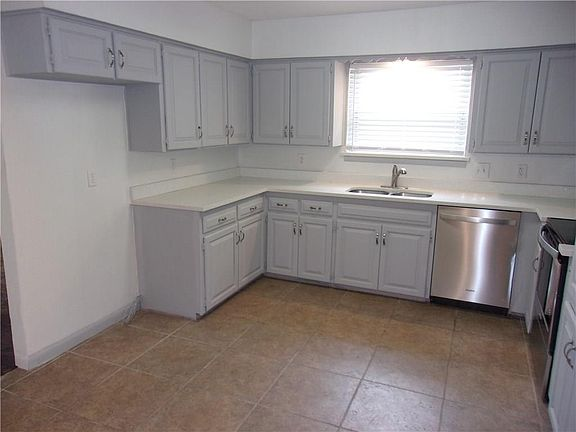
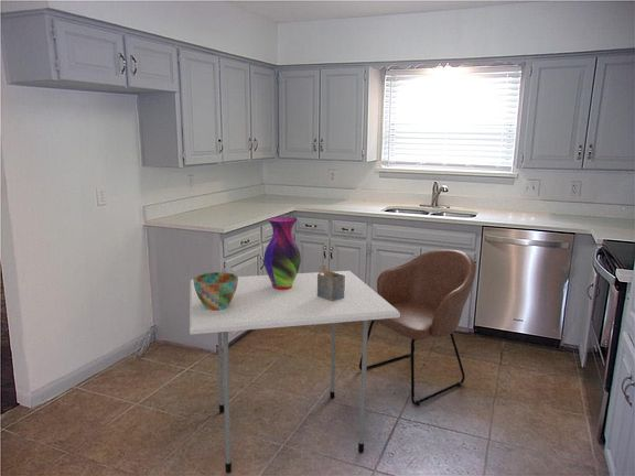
+ chair [358,249,477,407]
+ vase [262,216,302,290]
+ dining table [189,270,400,474]
+ napkin holder [318,263,345,302]
+ cup [192,271,238,311]
